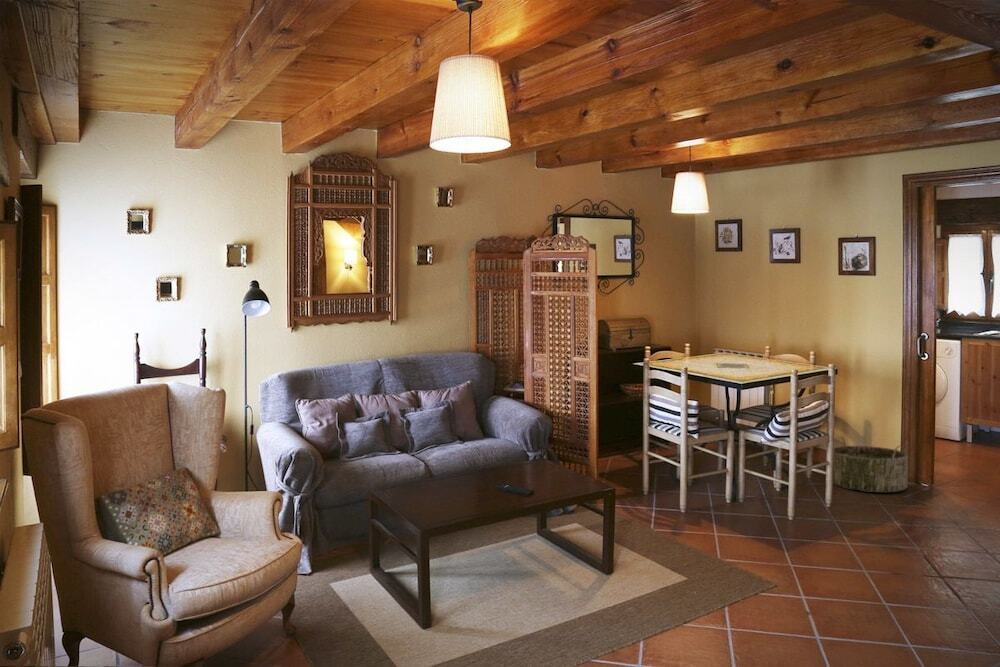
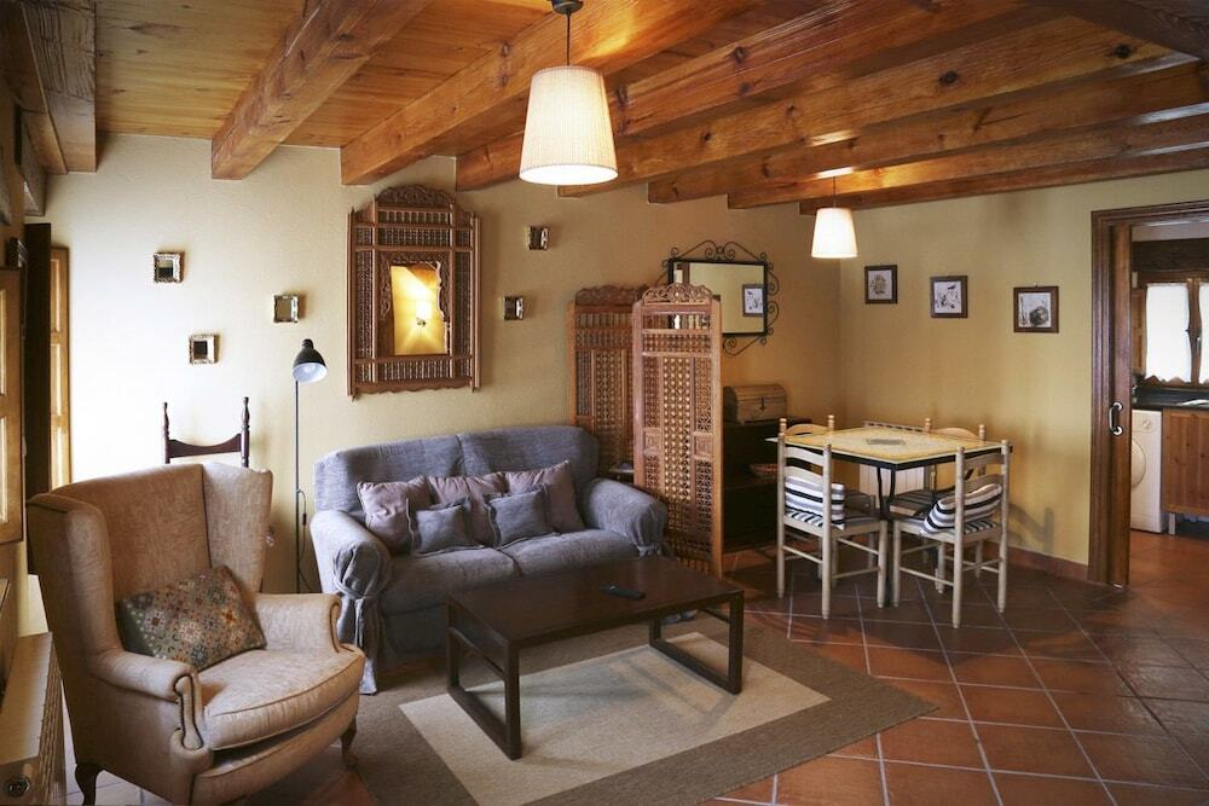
- basket [832,436,909,493]
